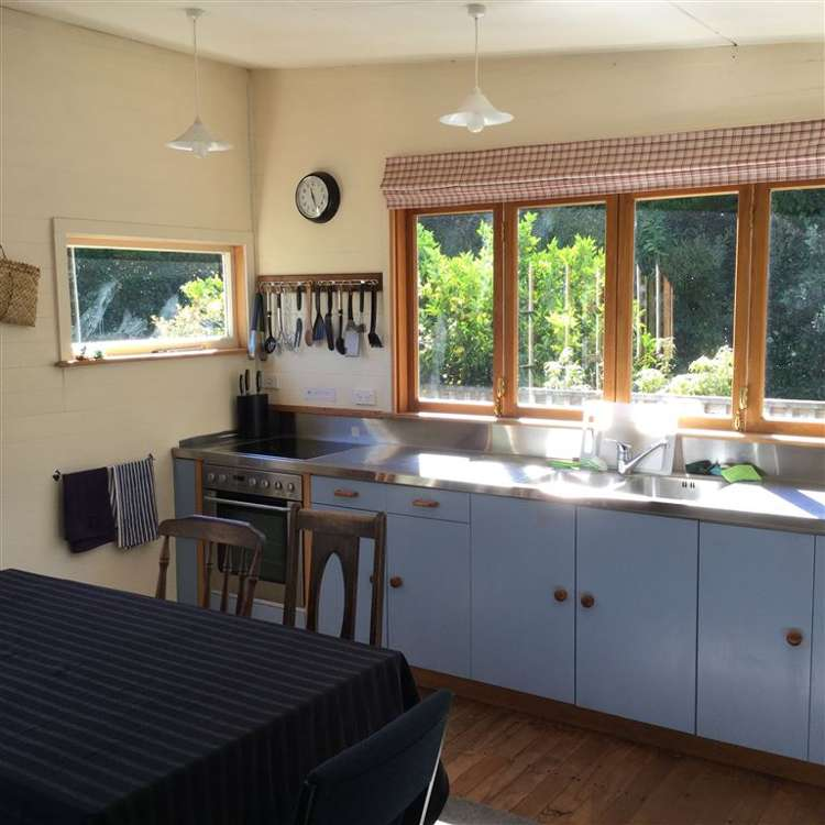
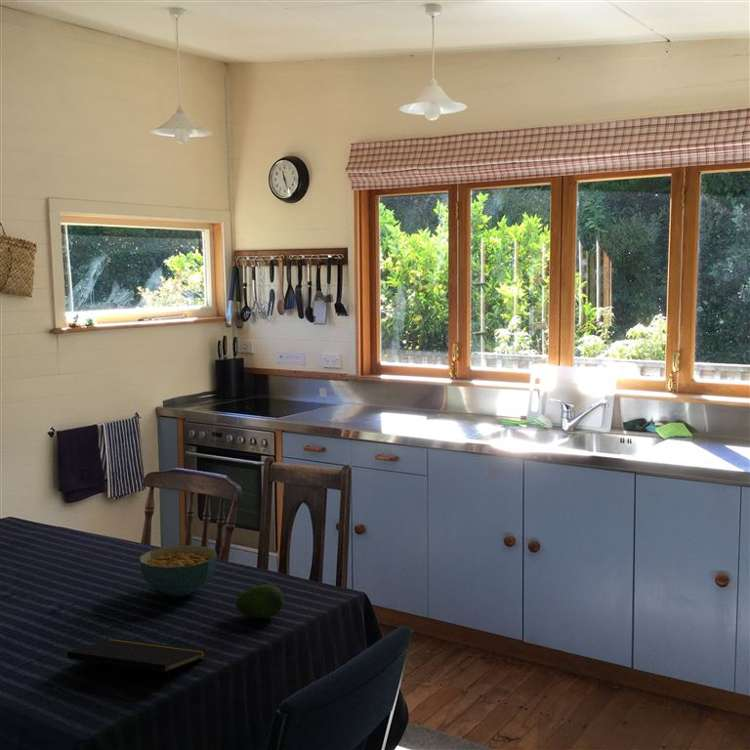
+ notepad [66,638,207,689]
+ cereal bowl [139,544,218,598]
+ fruit [235,584,285,620]
